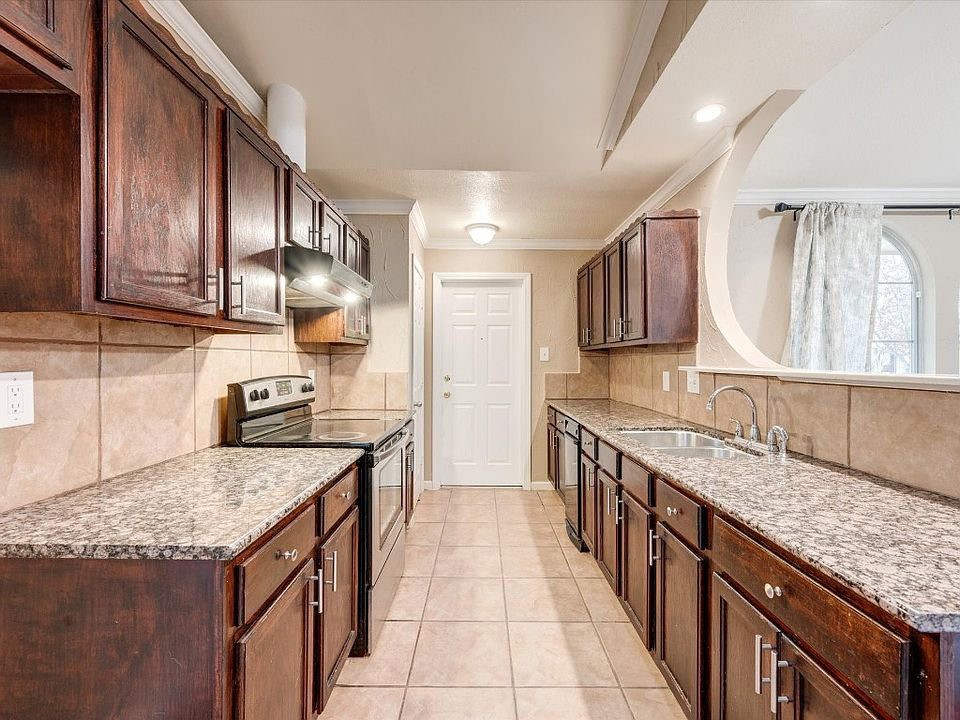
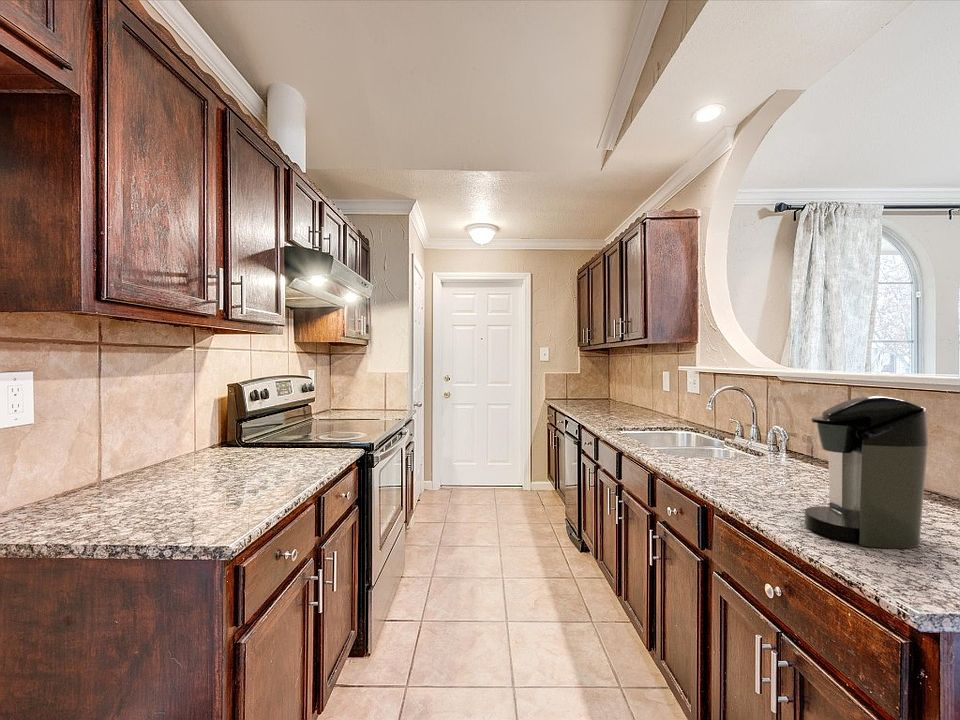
+ coffee maker [804,395,929,549]
